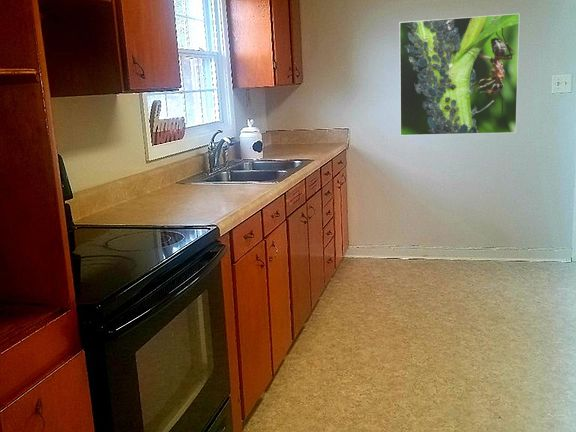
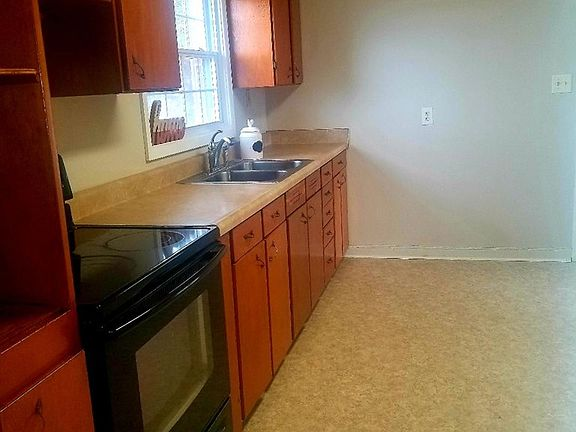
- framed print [399,12,521,137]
